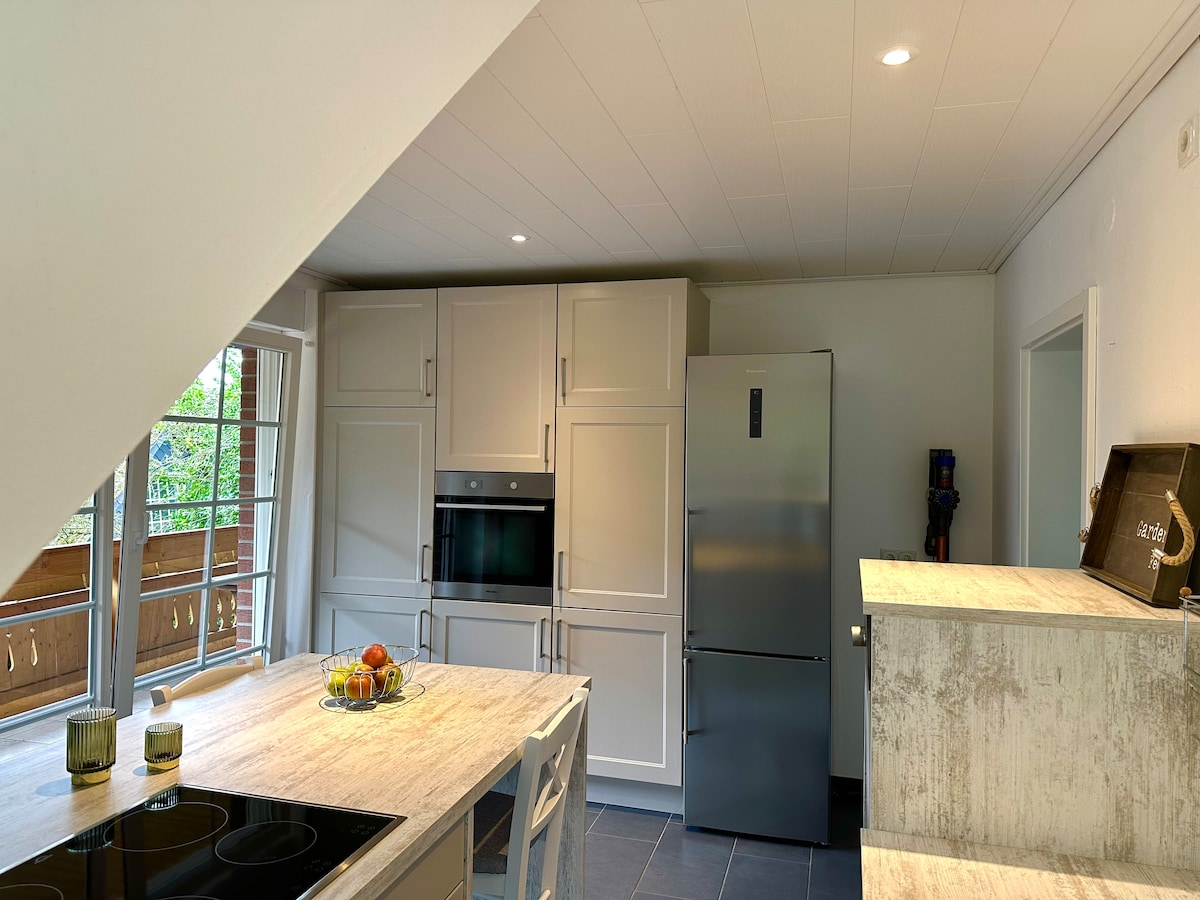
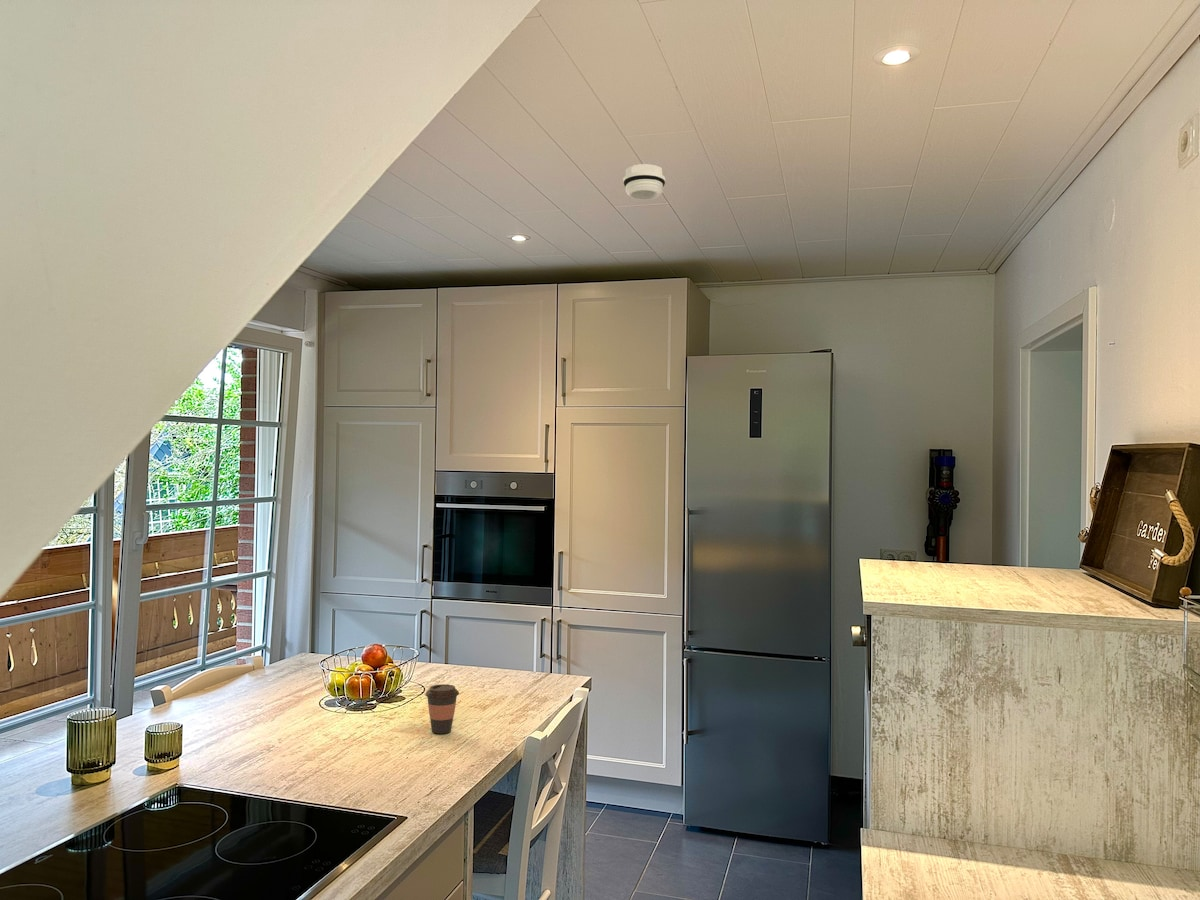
+ coffee cup [424,683,460,735]
+ smoke detector [622,163,667,201]
